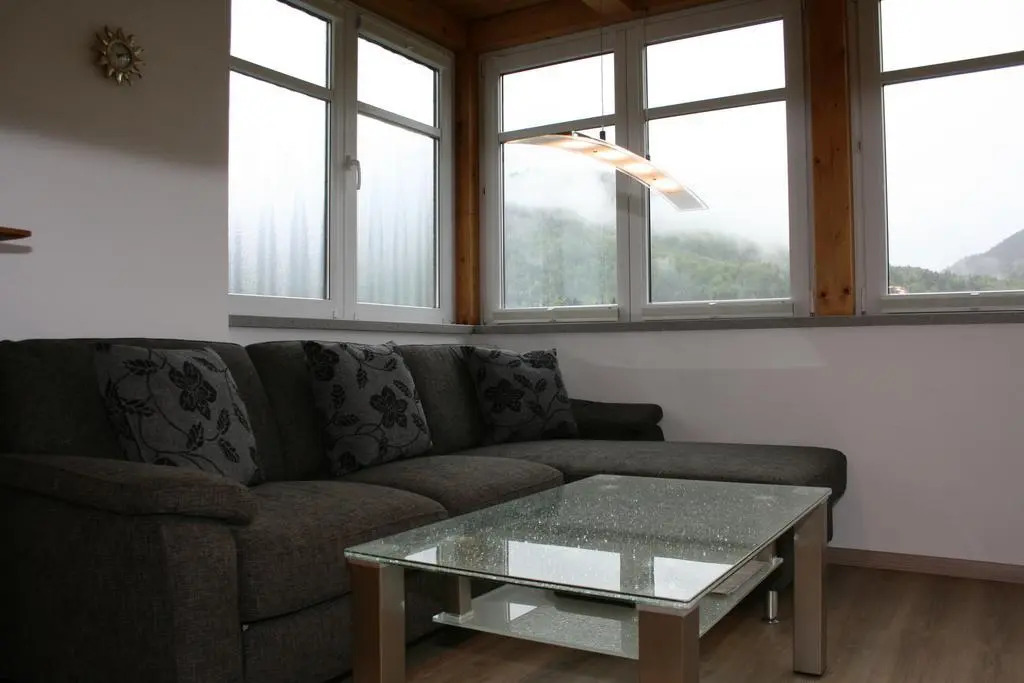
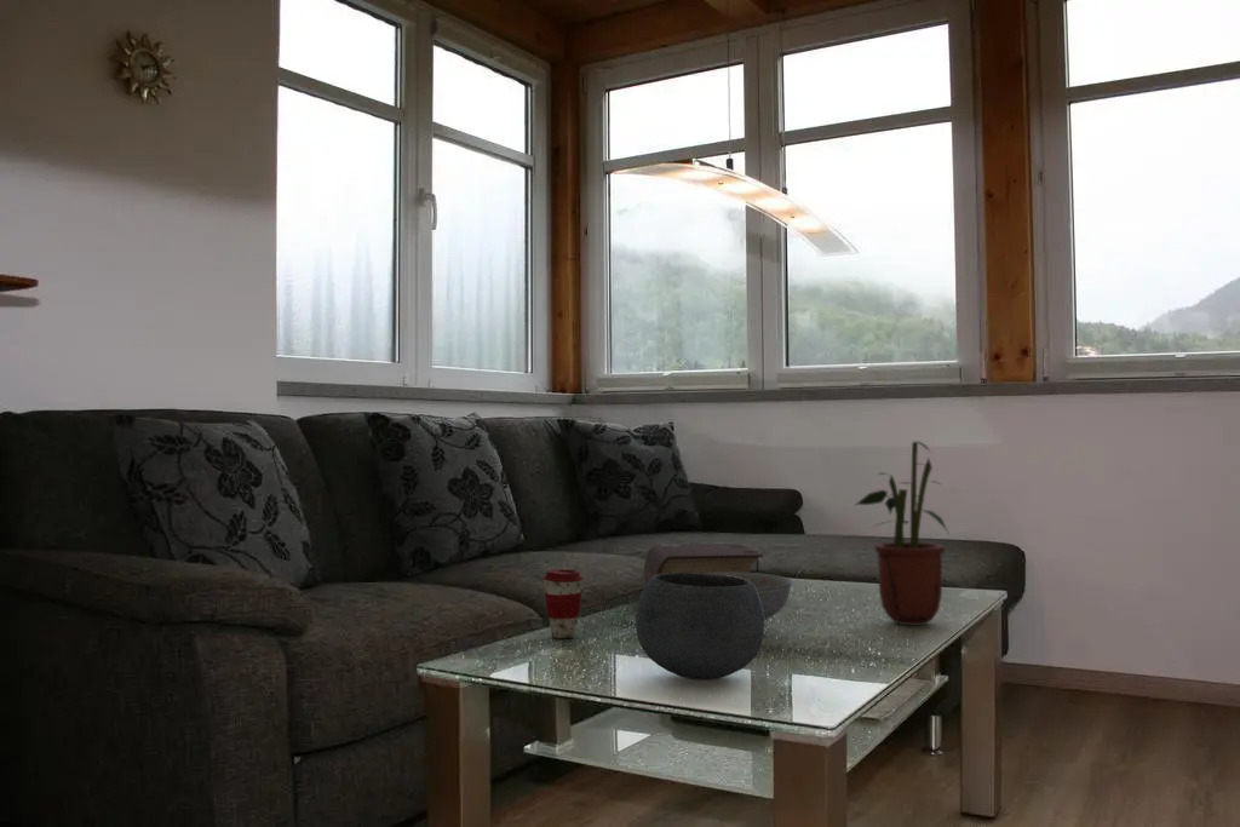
+ bible [643,542,764,585]
+ bowl [635,573,765,680]
+ coffee cup [541,568,584,639]
+ decorative bowl [705,572,793,622]
+ potted plant [852,441,951,626]
